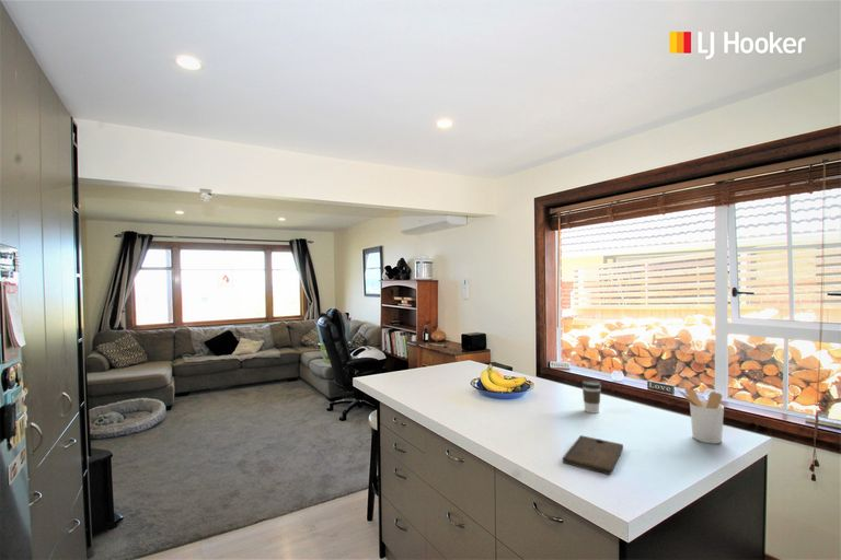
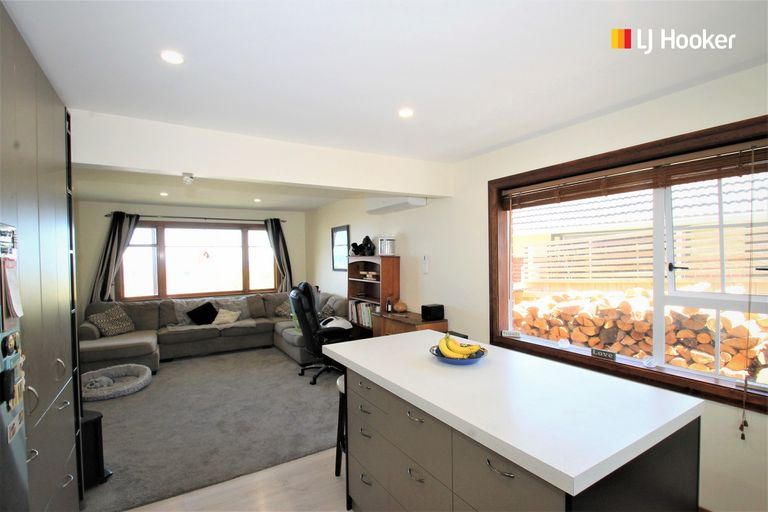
- cutting board [562,434,624,476]
- coffee cup [581,380,602,415]
- utensil holder [676,386,725,445]
